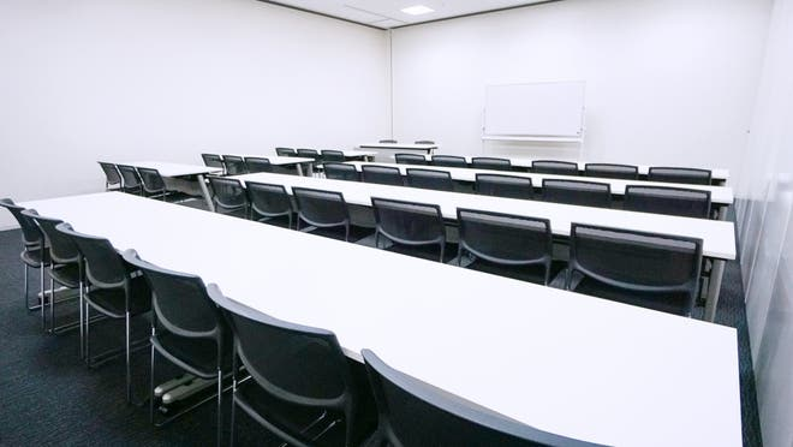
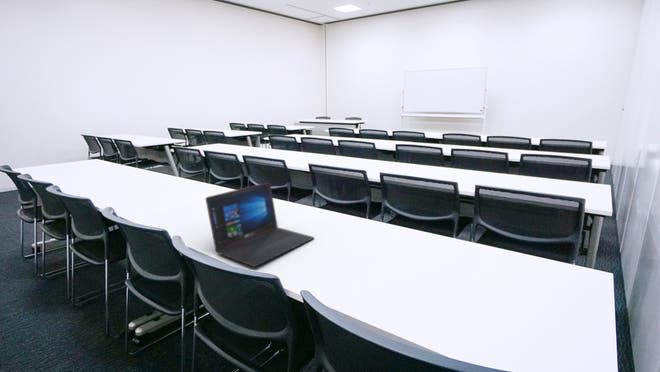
+ laptop [205,181,315,268]
